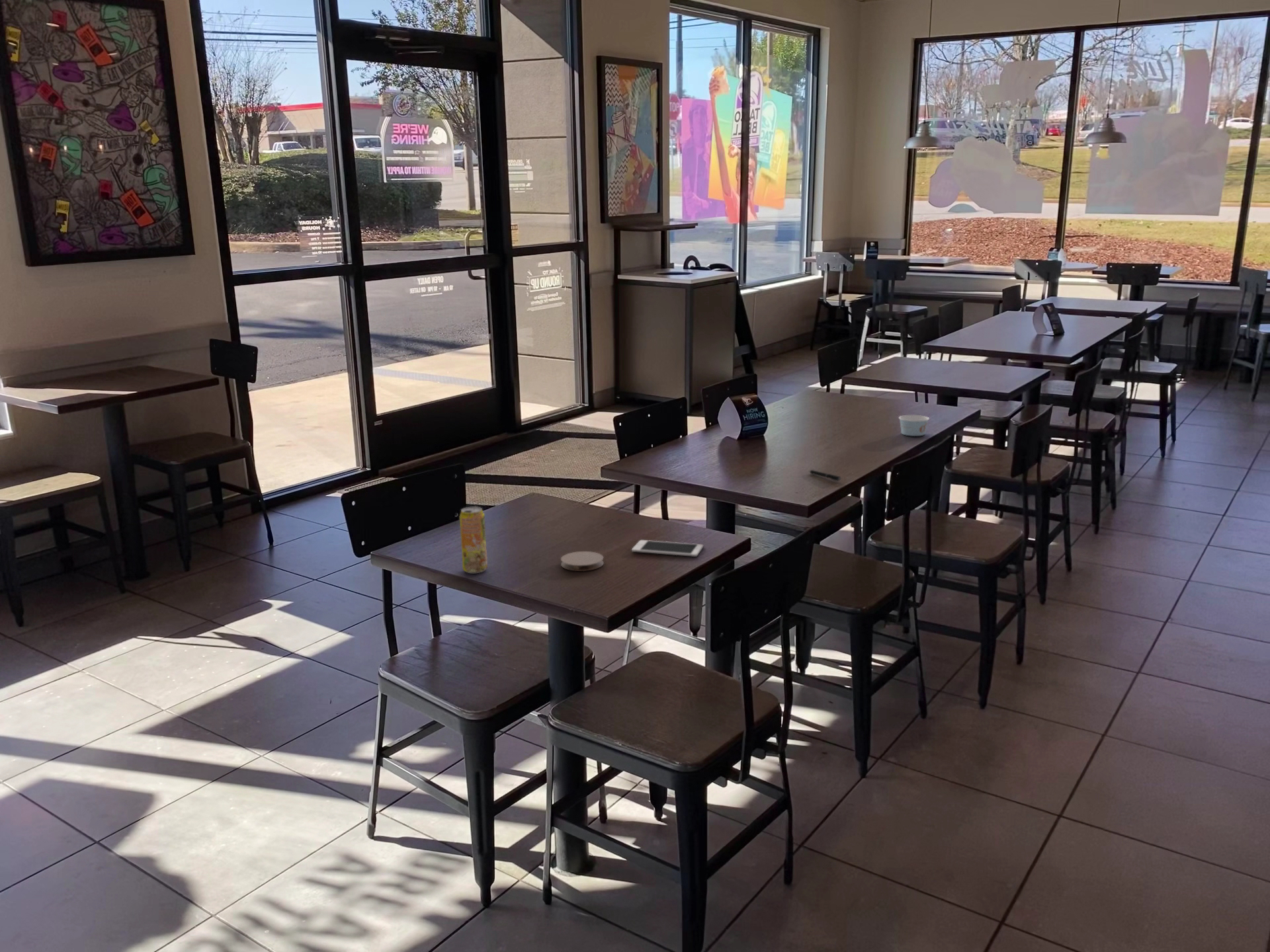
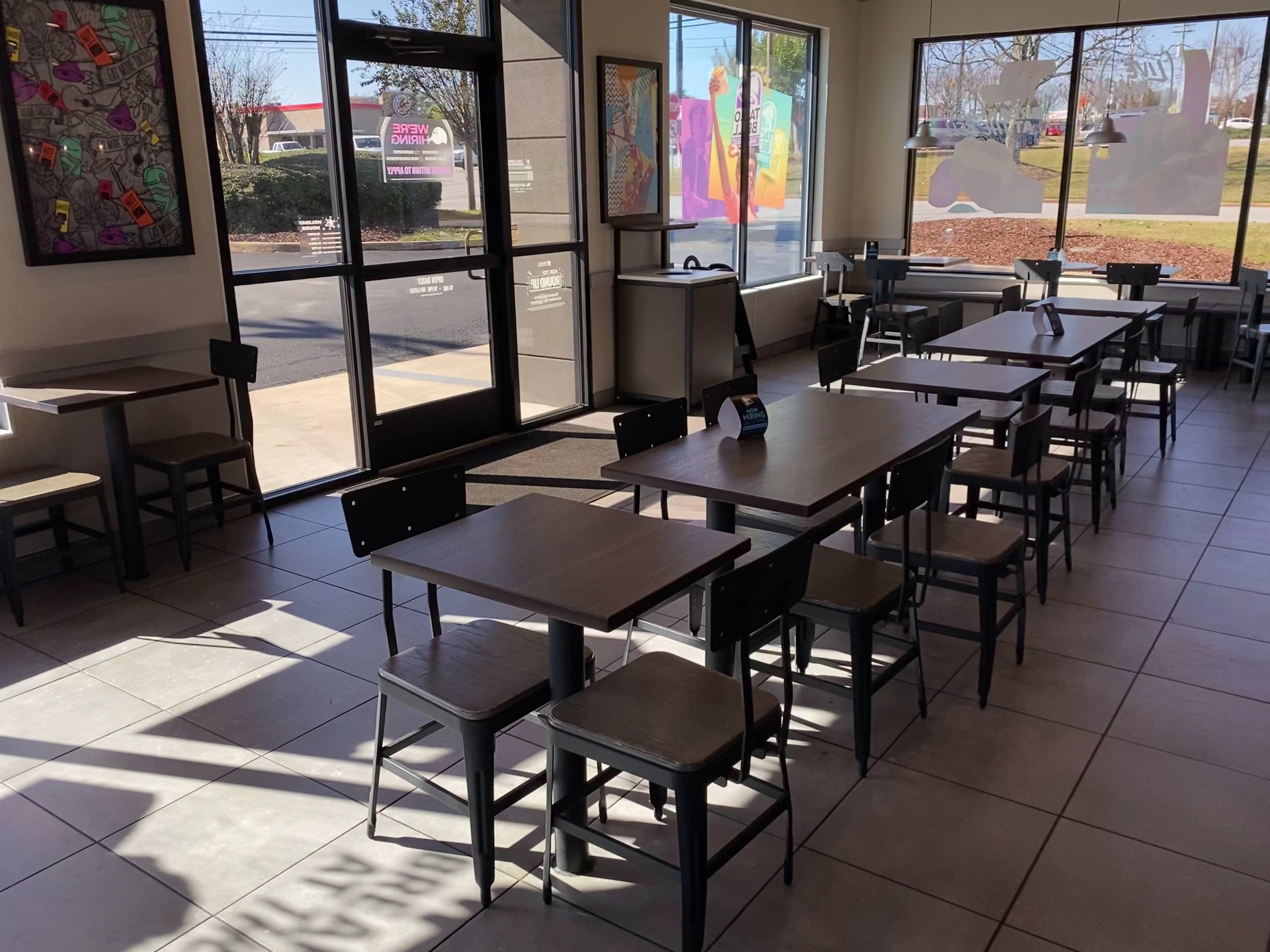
- cell phone [631,539,704,557]
- pen [808,469,842,482]
- beverage can [459,506,488,574]
- paper cup [898,415,930,436]
- coaster [560,551,605,572]
